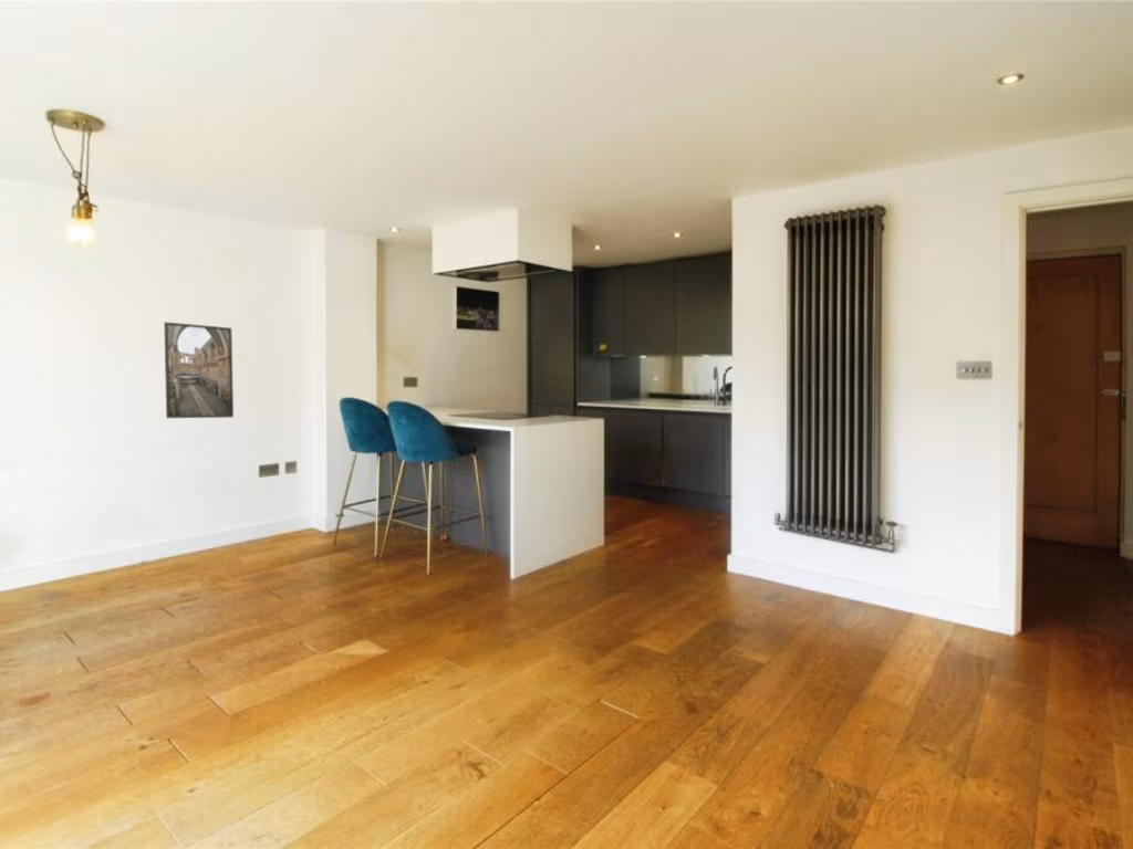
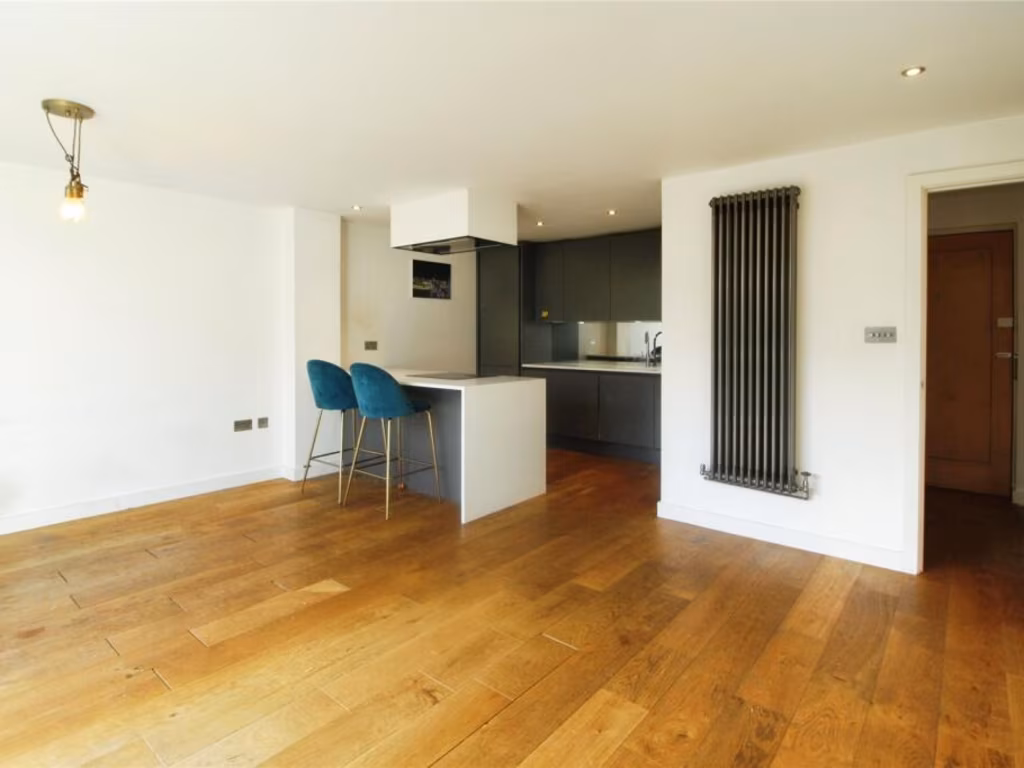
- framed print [163,321,235,419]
